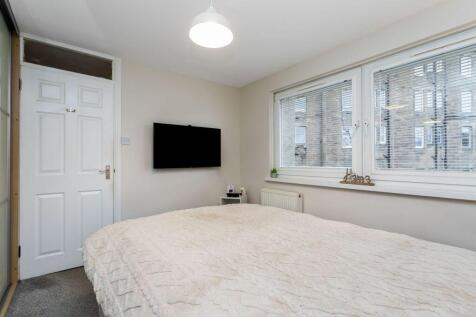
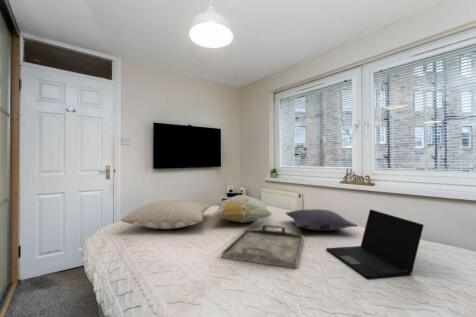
+ pillow [120,199,211,230]
+ laptop [325,208,425,280]
+ serving tray [221,224,304,270]
+ decorative pillow [212,194,274,224]
+ pillow [284,208,359,232]
